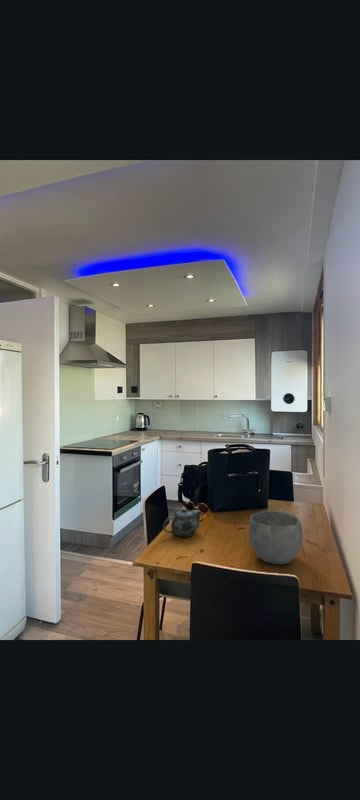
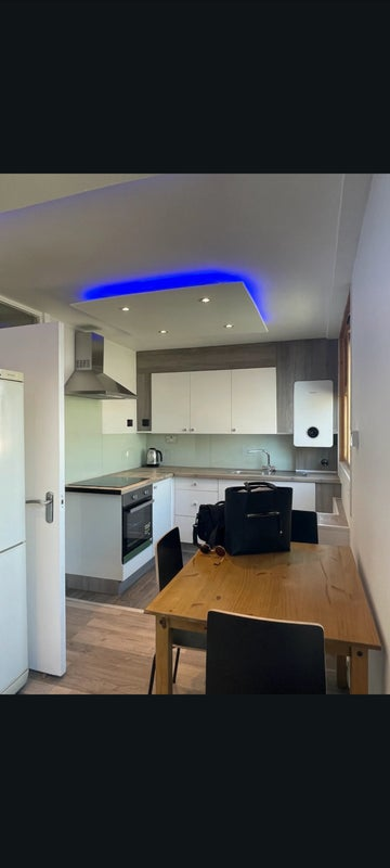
- chinaware [162,507,204,539]
- bowl [248,510,304,565]
